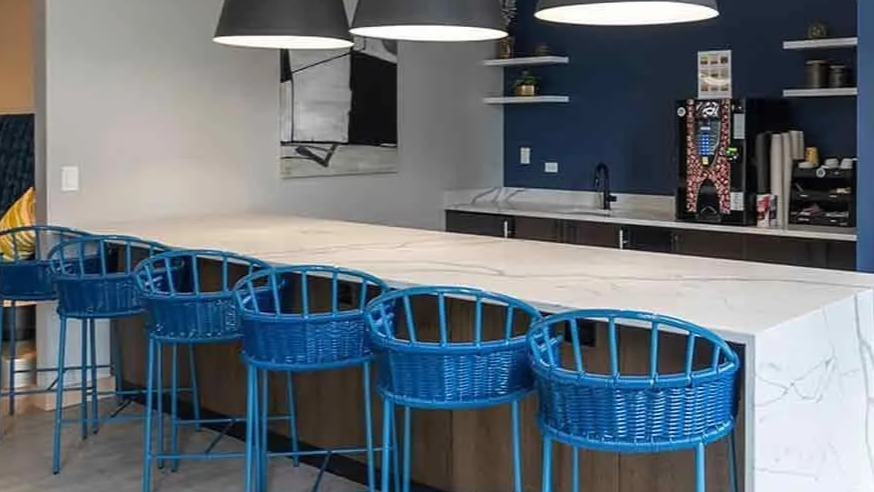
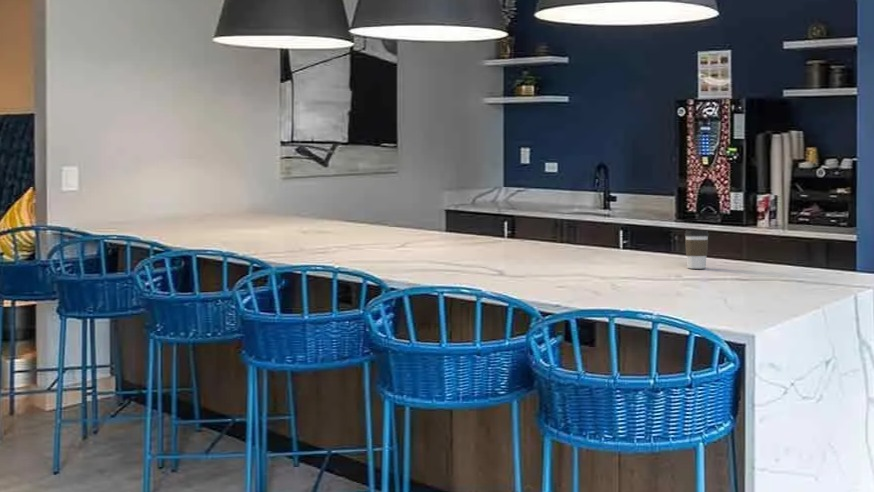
+ coffee cup [684,229,710,269]
